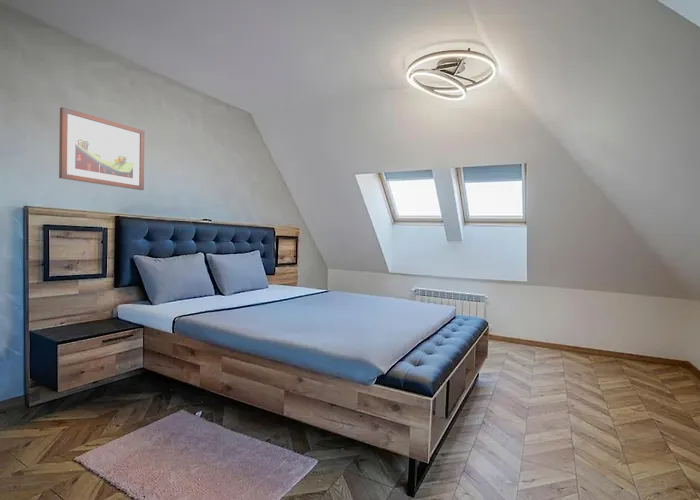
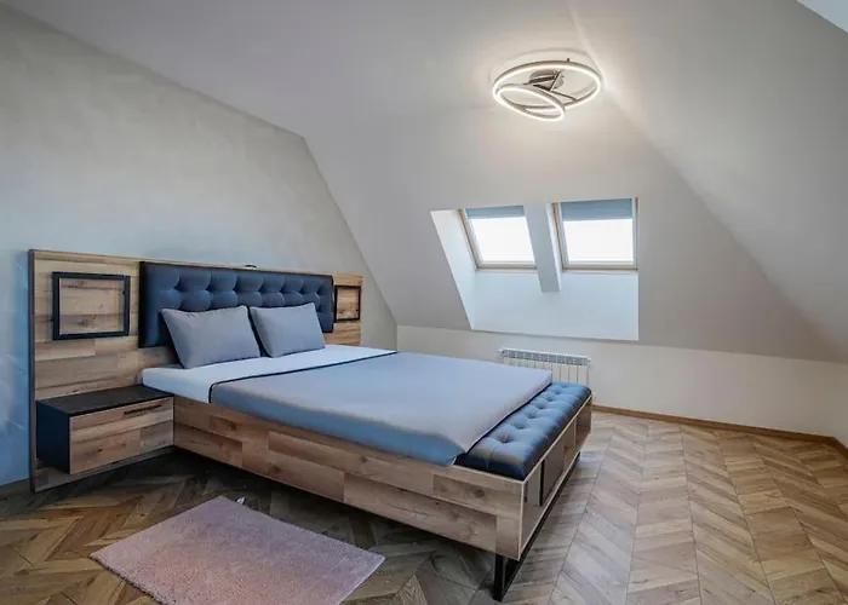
- wall art [58,106,145,191]
